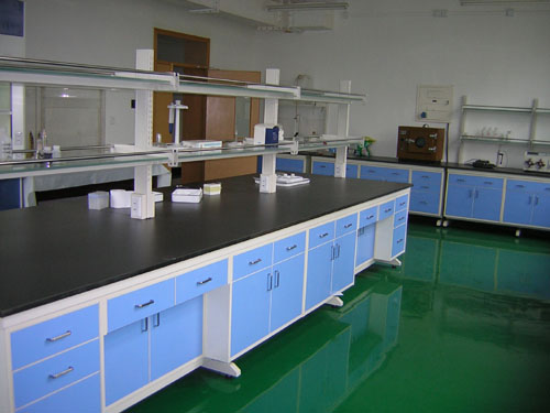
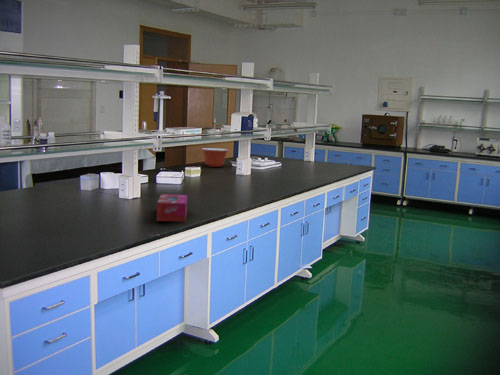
+ mixing bowl [201,147,229,168]
+ tissue box [156,193,188,223]
